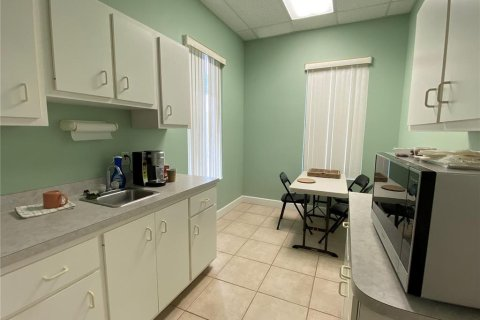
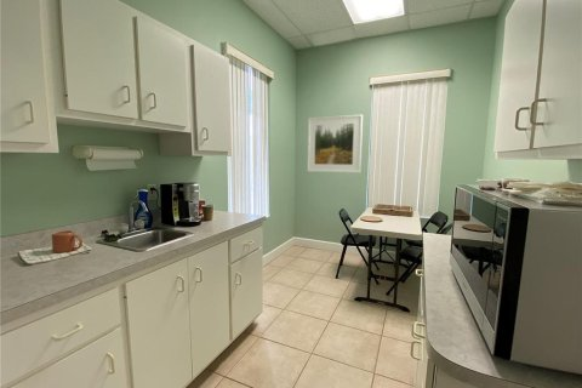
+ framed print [306,114,364,175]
